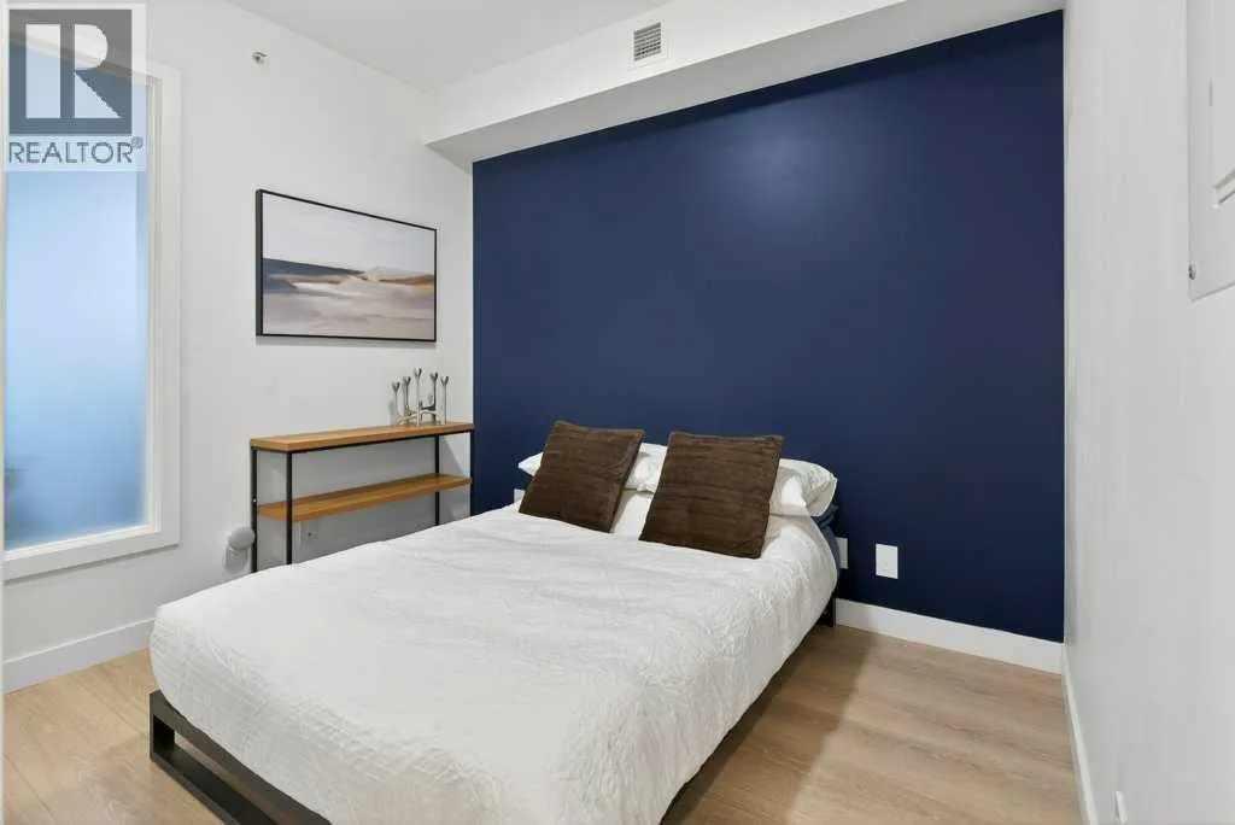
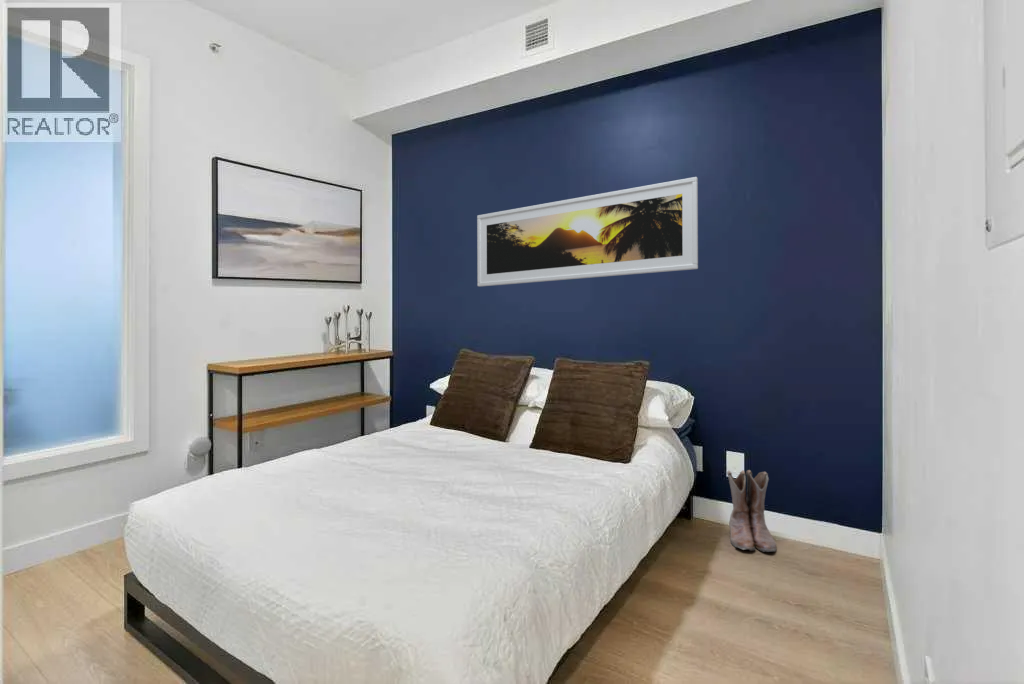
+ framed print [476,176,699,287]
+ boots [726,469,777,553]
